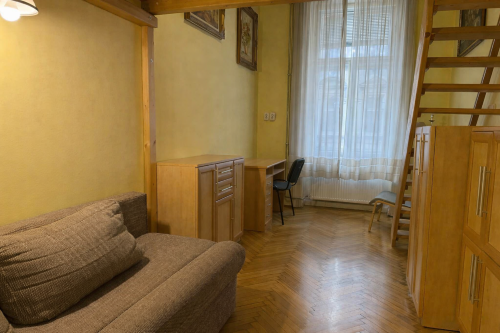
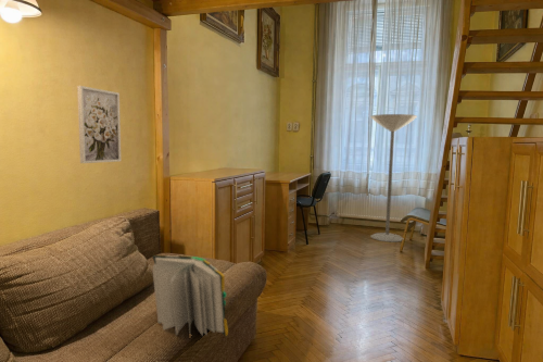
+ floor lamp [369,113,418,244]
+ wall art [76,85,122,164]
+ book [151,254,229,337]
